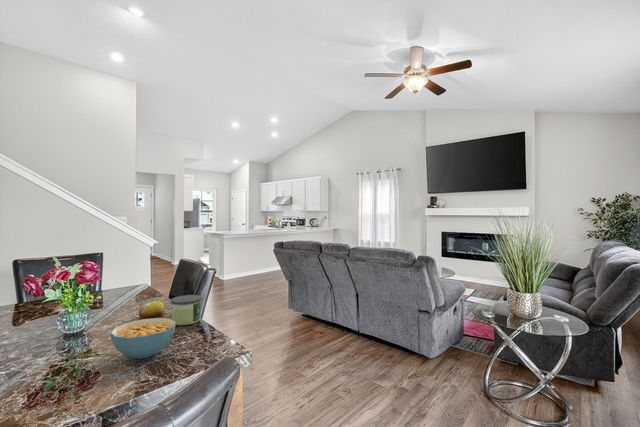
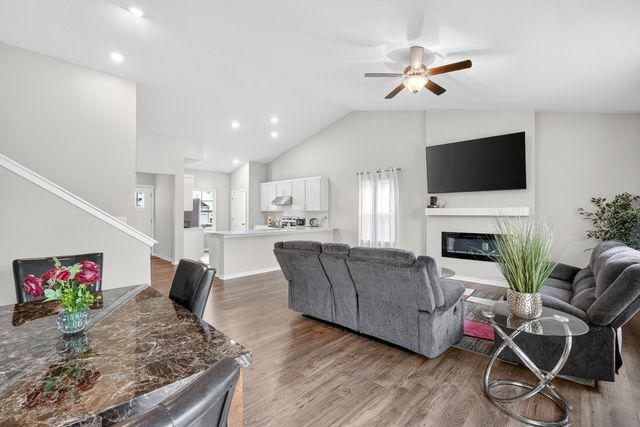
- fruit [137,301,165,319]
- candle [170,294,203,326]
- cereal bowl [109,317,177,360]
